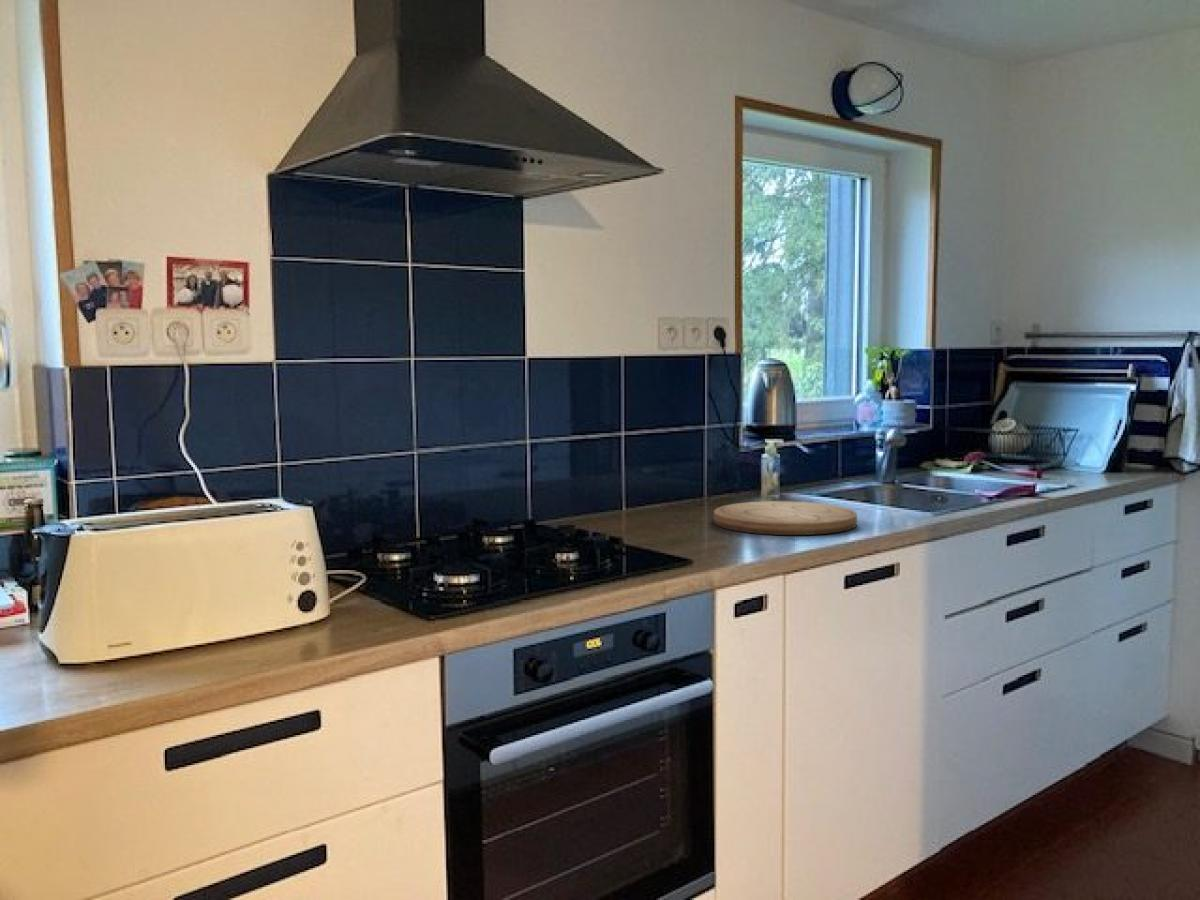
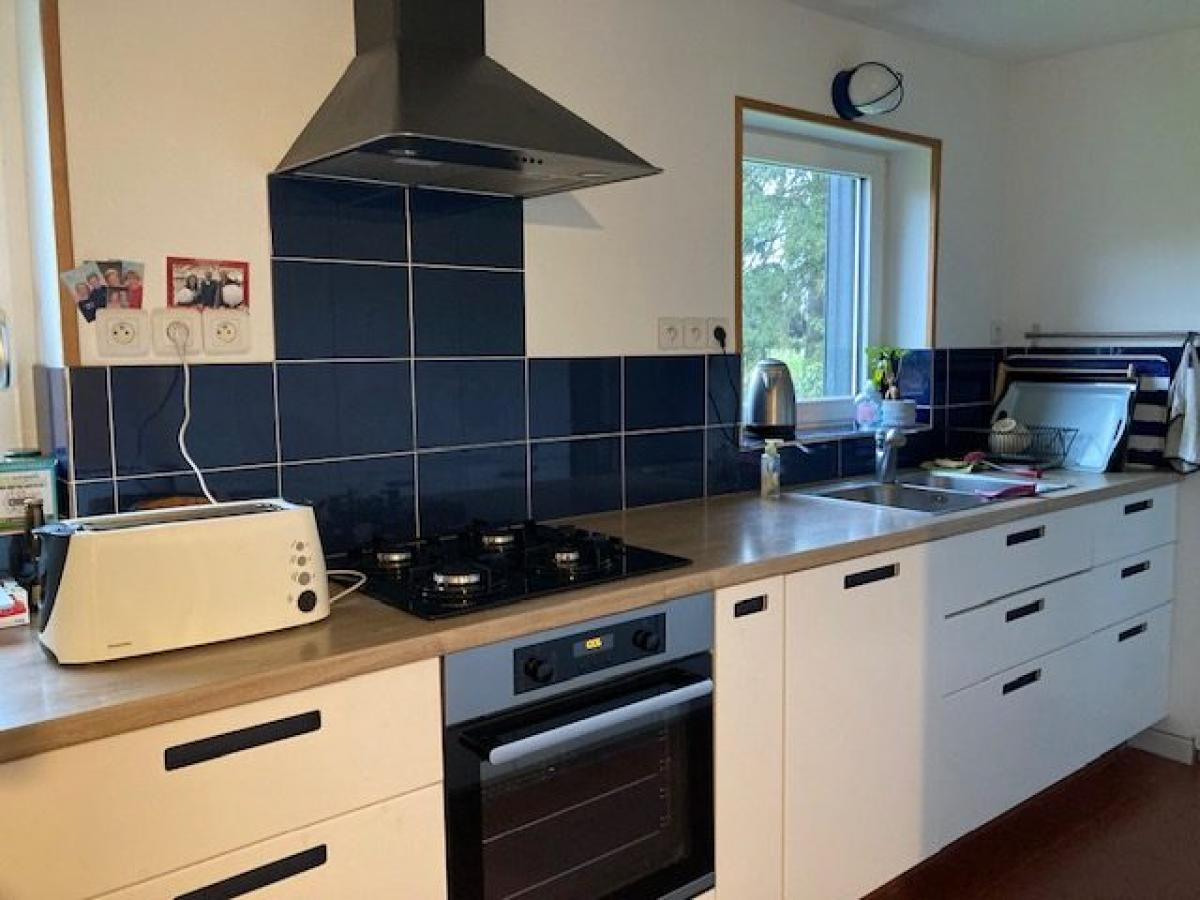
- cutting board [713,500,858,536]
